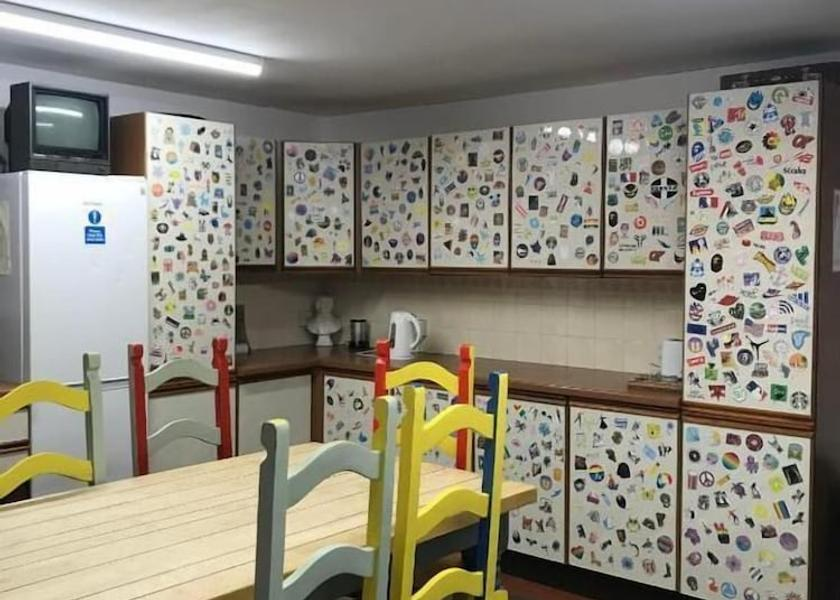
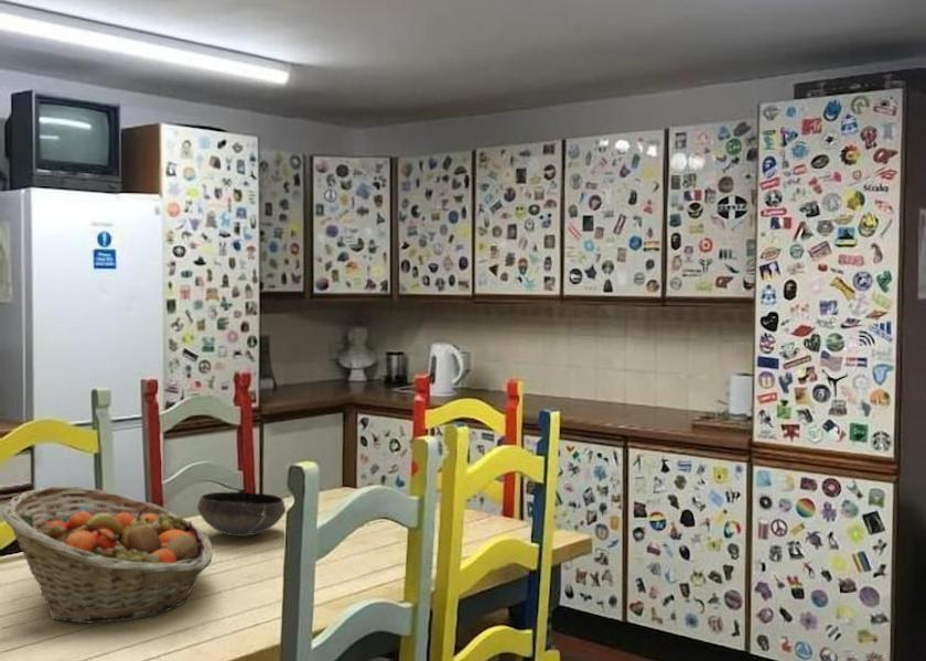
+ bowl [196,490,287,538]
+ fruit basket [2,485,214,625]
